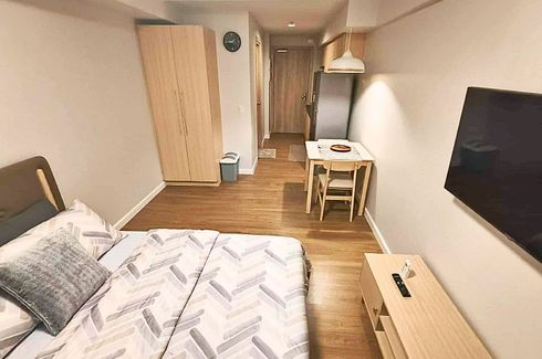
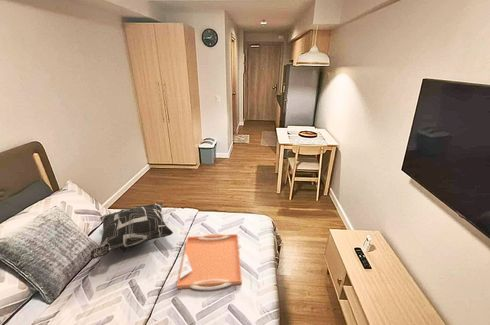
+ serving tray [176,233,243,291]
+ decorative pillow [89,202,174,260]
